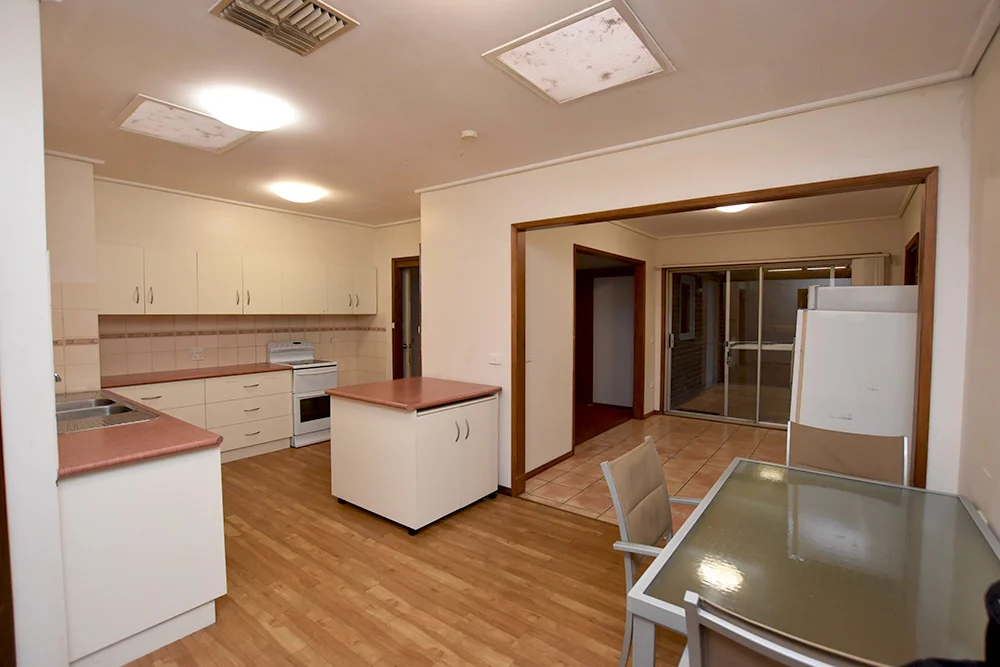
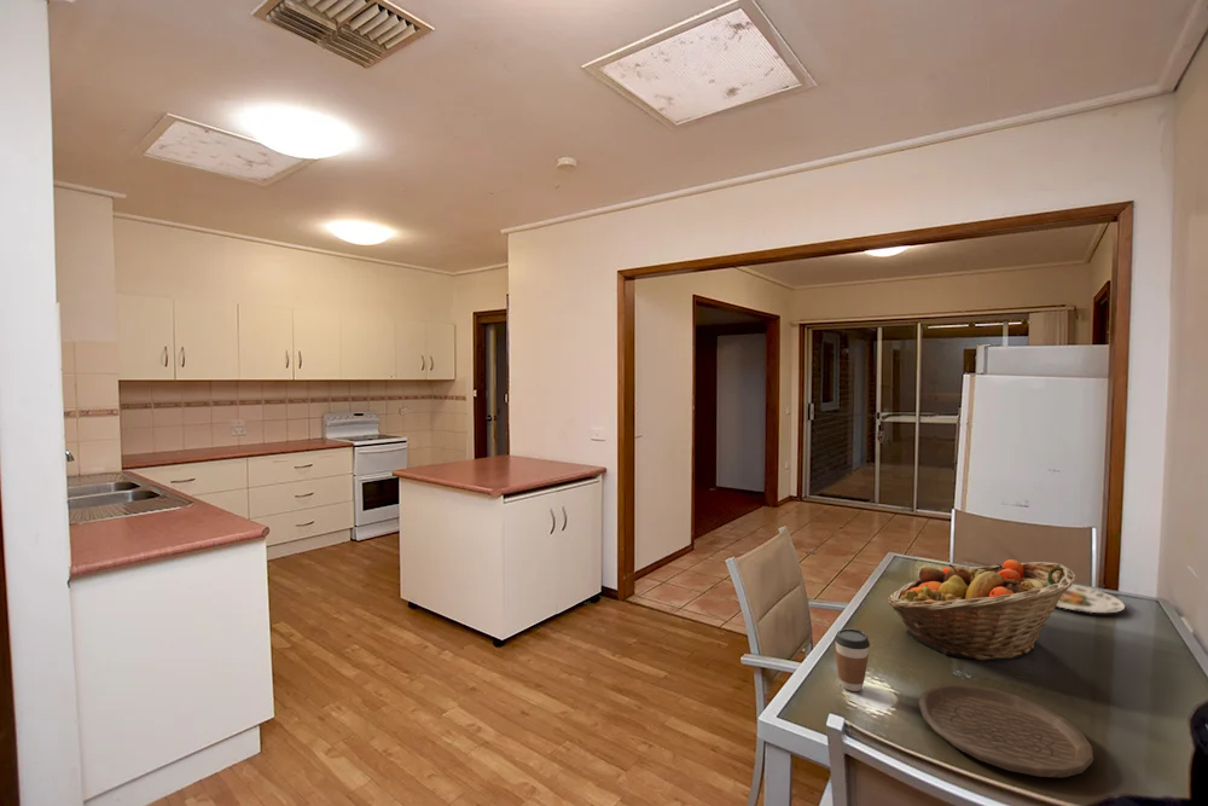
+ coffee cup [834,627,871,692]
+ plate [917,683,1094,778]
+ plate [1057,584,1126,614]
+ fruit basket [887,558,1078,661]
